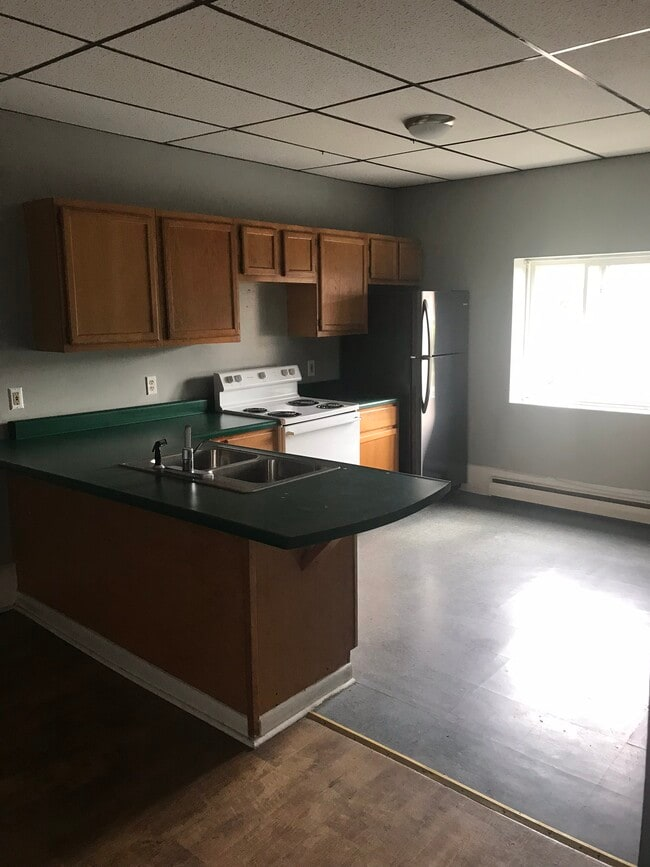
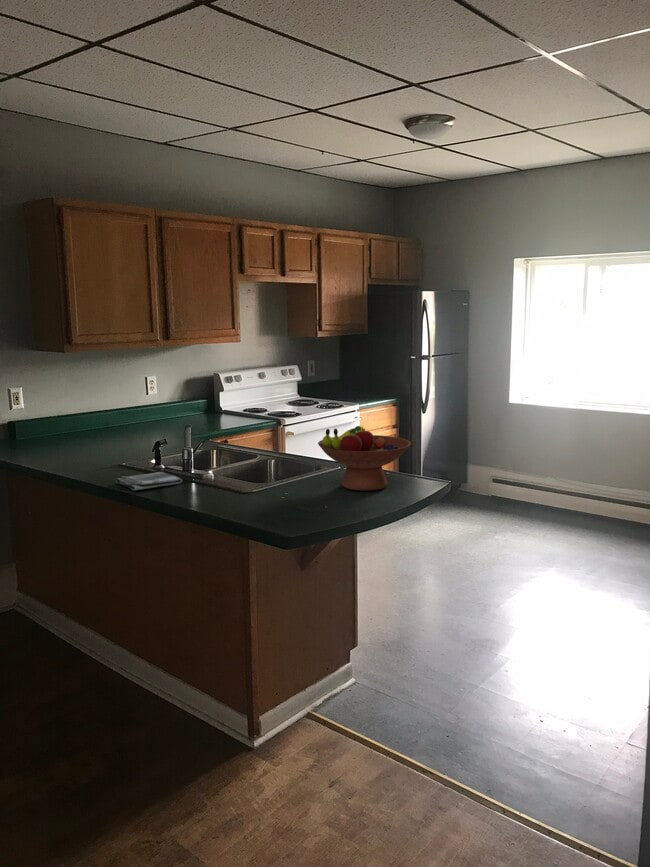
+ fruit bowl [317,425,412,492]
+ dish towel [115,471,183,491]
